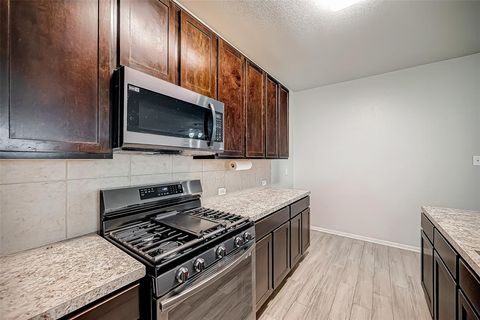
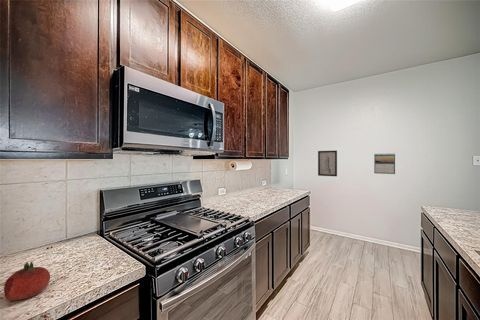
+ fruit [3,261,51,301]
+ calendar [373,152,396,175]
+ wall art [317,150,338,177]
